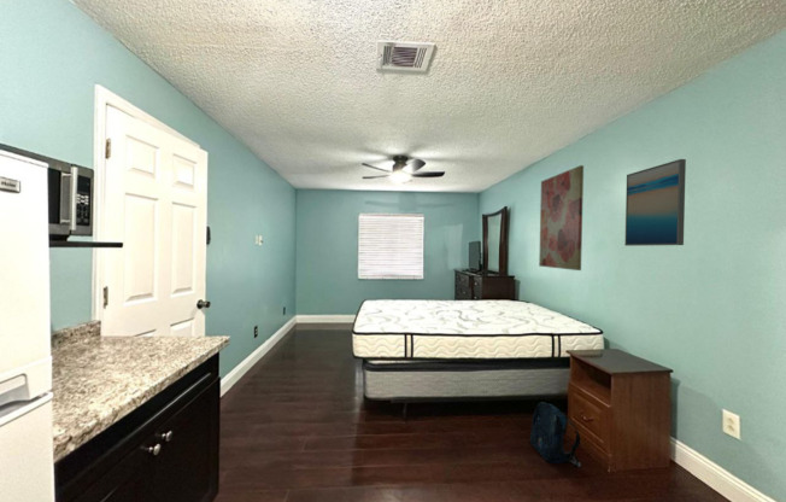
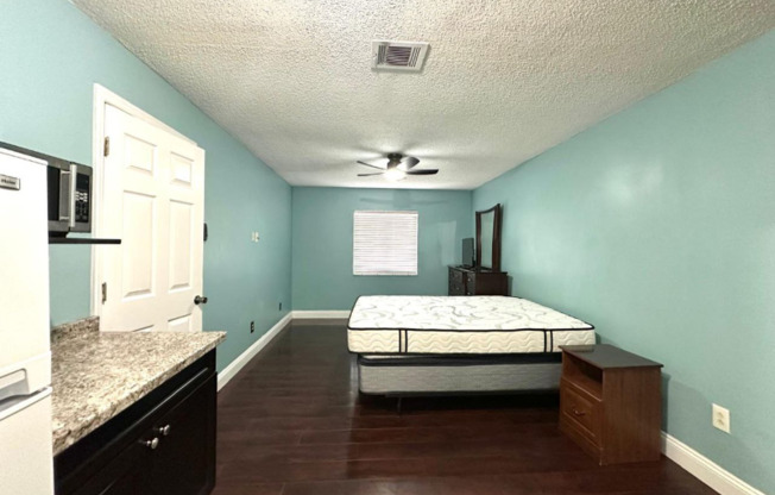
- wall art [623,158,687,247]
- wall art [538,164,585,272]
- backpack [528,401,582,468]
